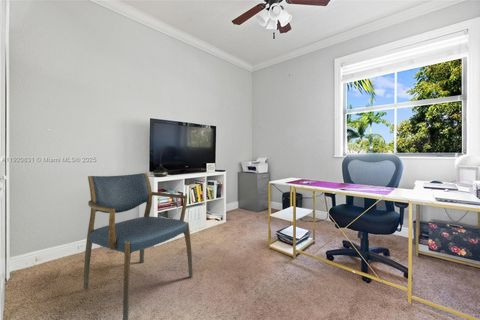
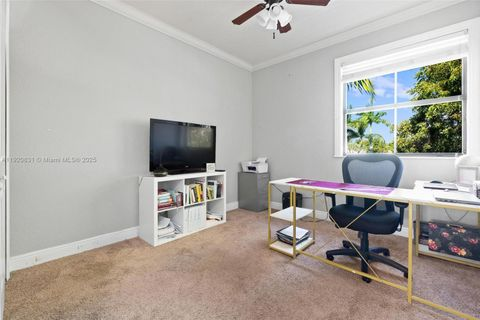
- armchair [83,172,194,320]
